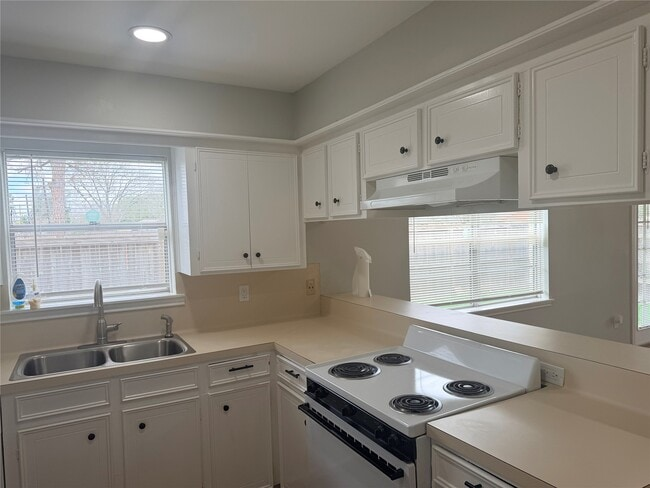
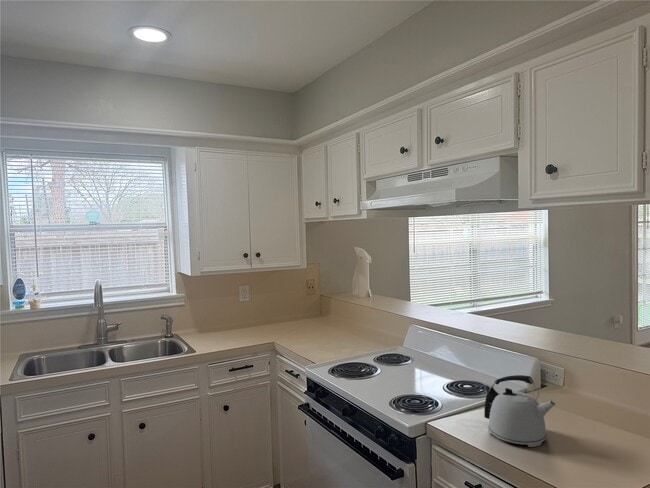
+ kettle [483,374,557,448]
